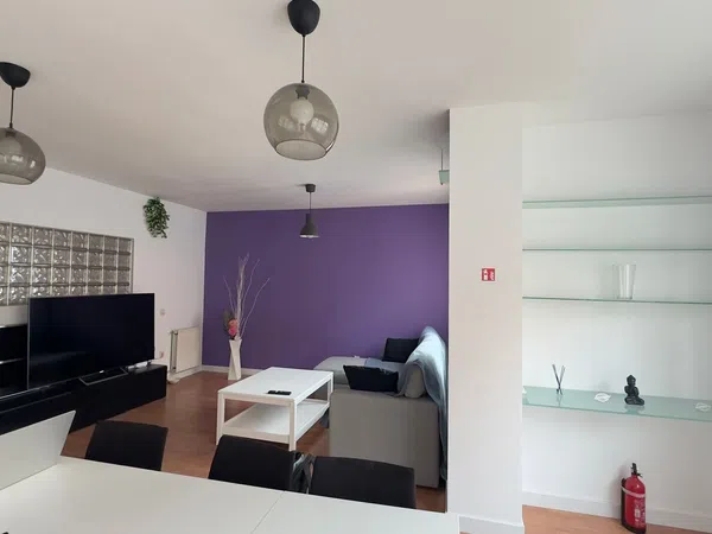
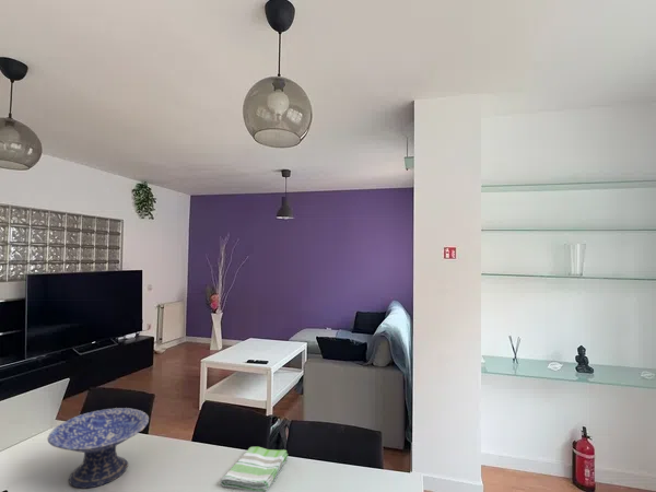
+ dish towel [220,446,290,492]
+ decorative bowl [47,407,150,490]
